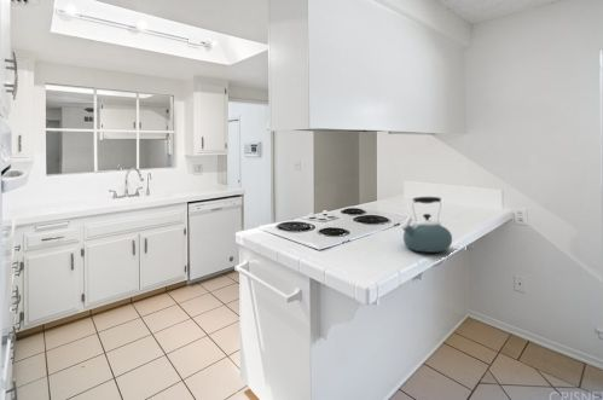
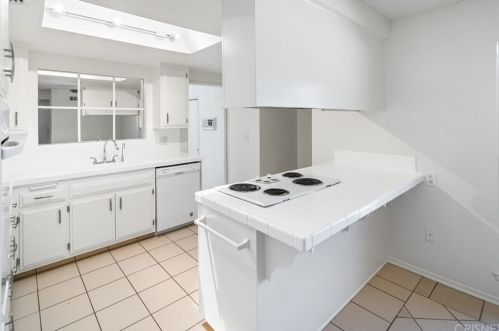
- kettle [399,196,453,254]
